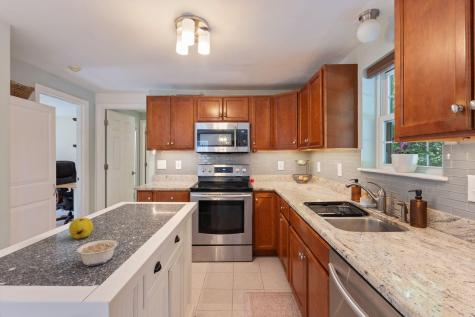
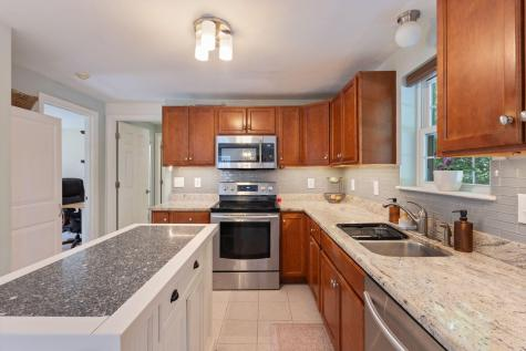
- fruit [68,216,94,240]
- legume [70,239,119,267]
